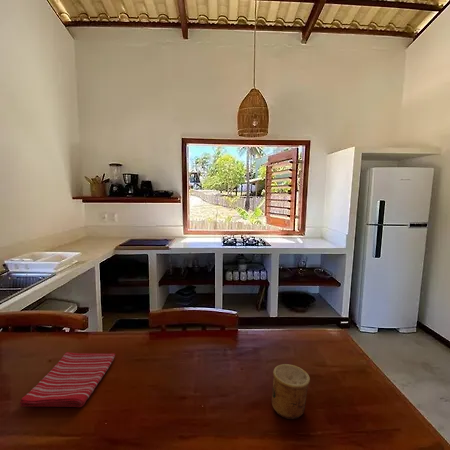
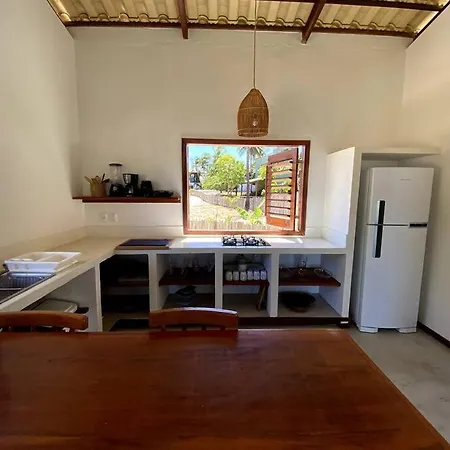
- cup [271,363,311,420]
- dish towel [19,351,116,408]
